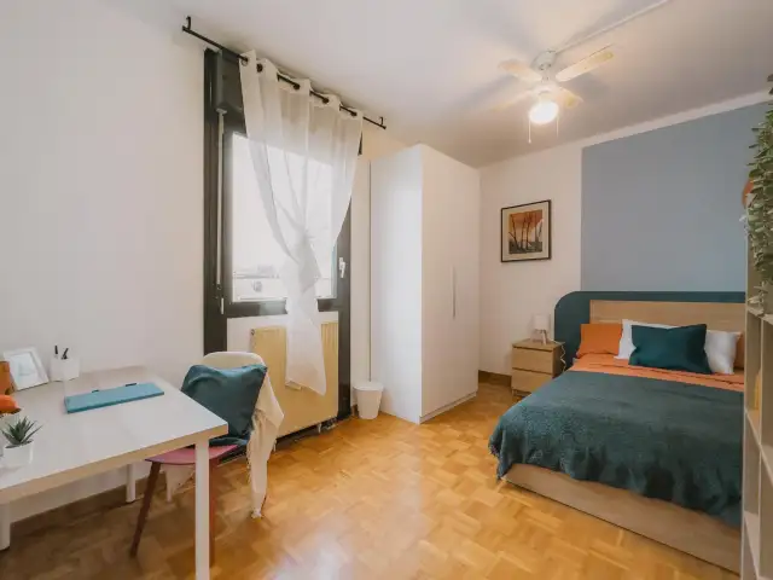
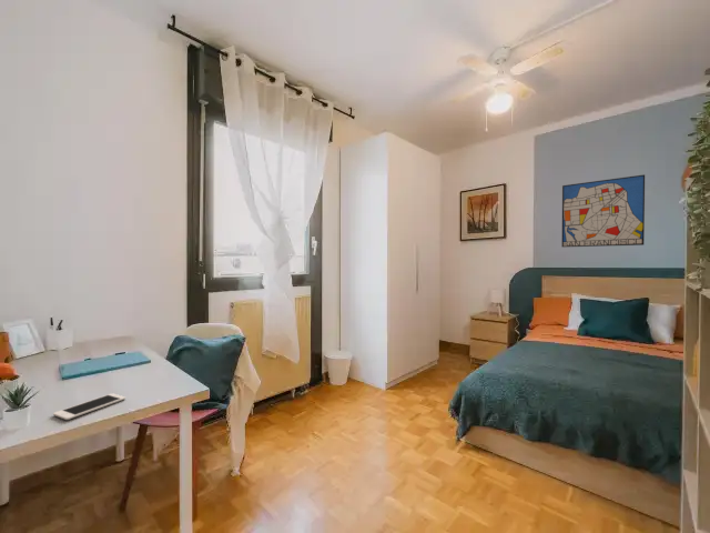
+ wall art [561,173,646,248]
+ cell phone [52,392,126,421]
